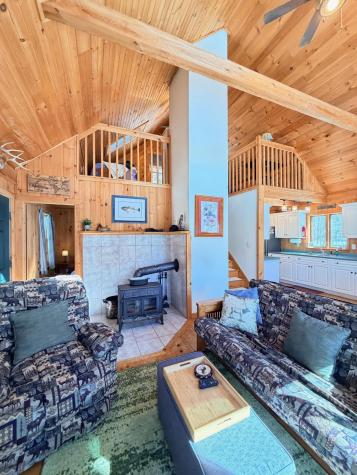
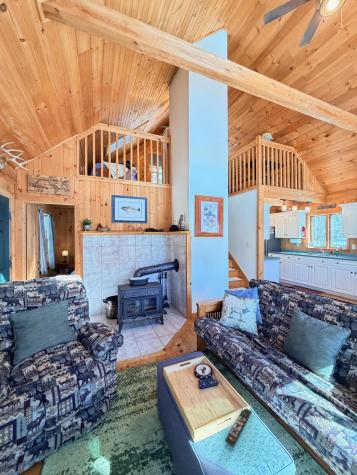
+ remote control [224,407,253,447]
